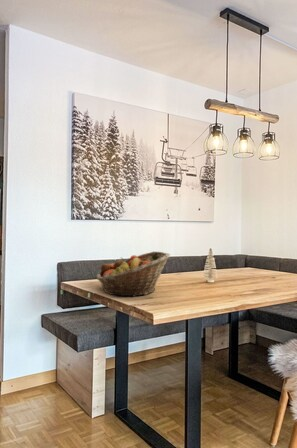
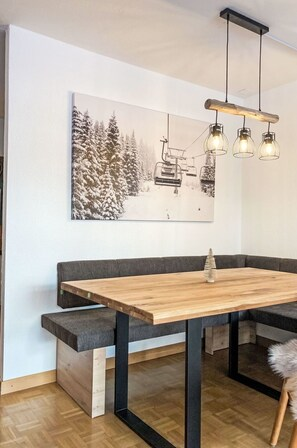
- fruit basket [96,251,171,298]
